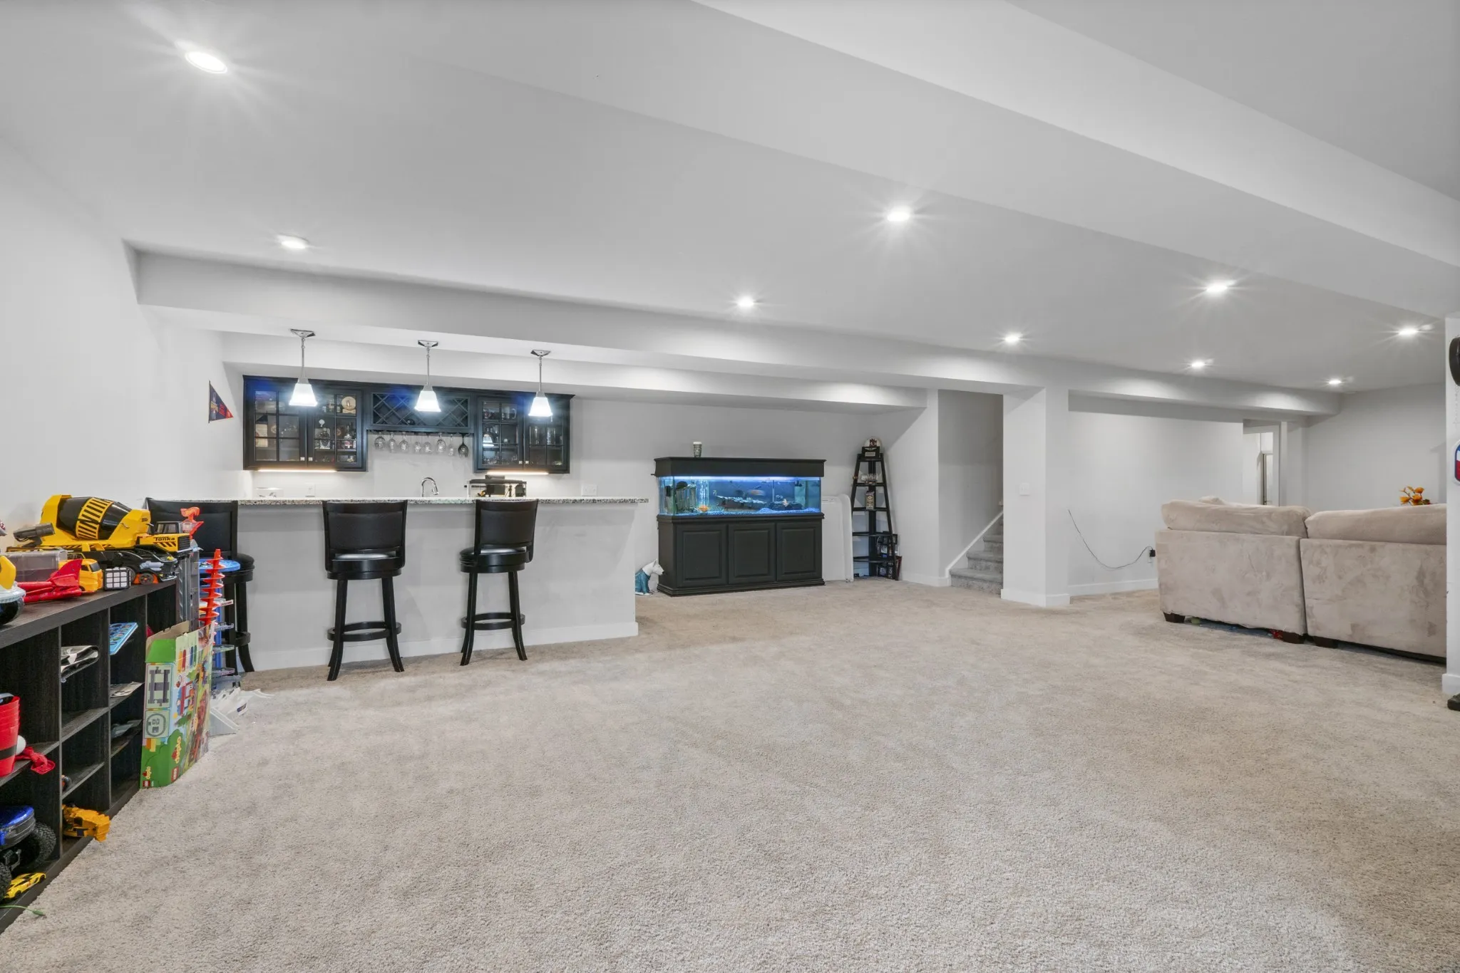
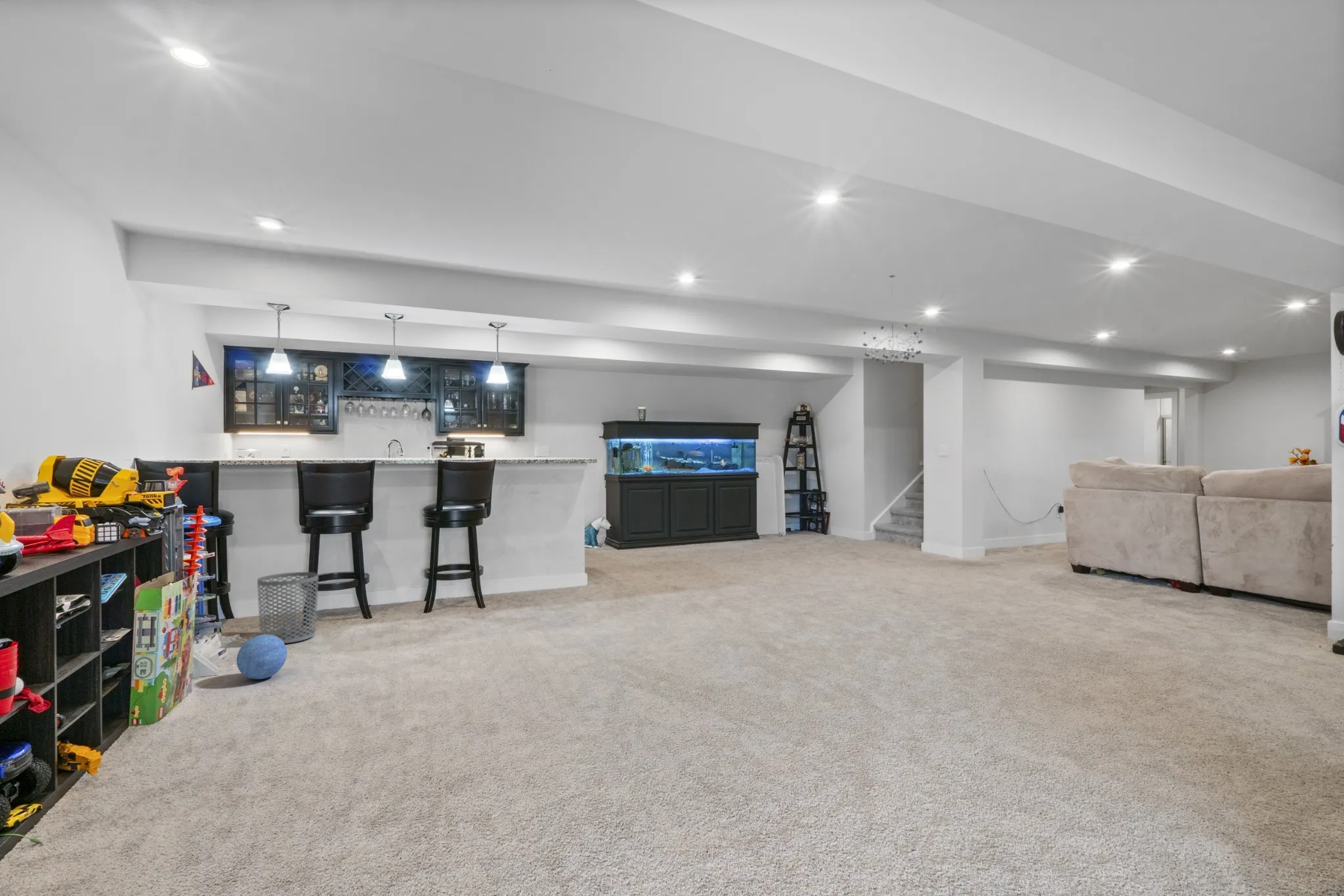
+ chandelier [862,275,923,365]
+ ball [236,635,287,680]
+ waste bin [257,571,319,644]
